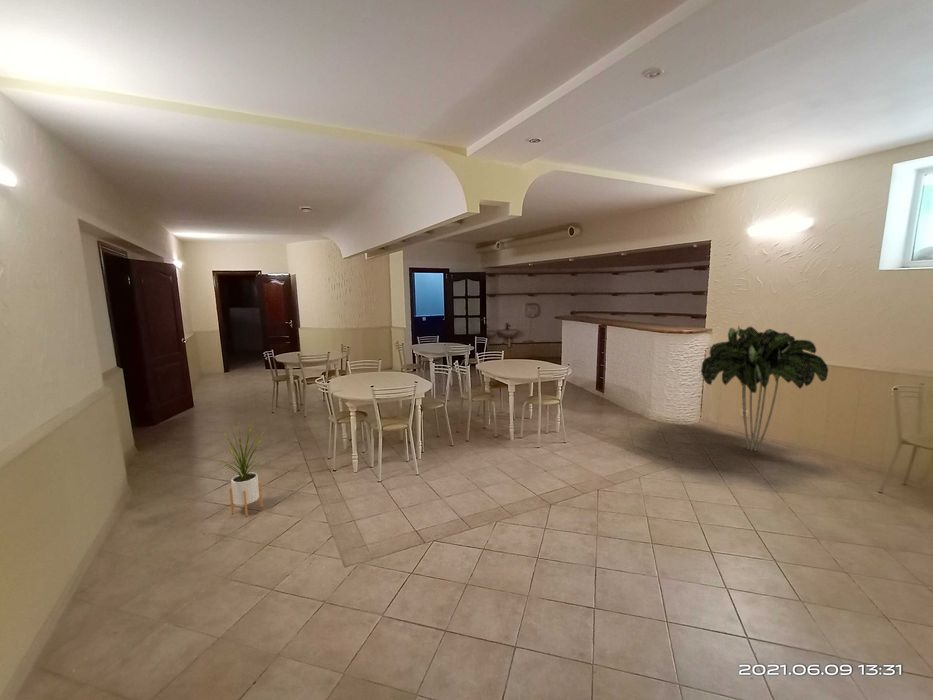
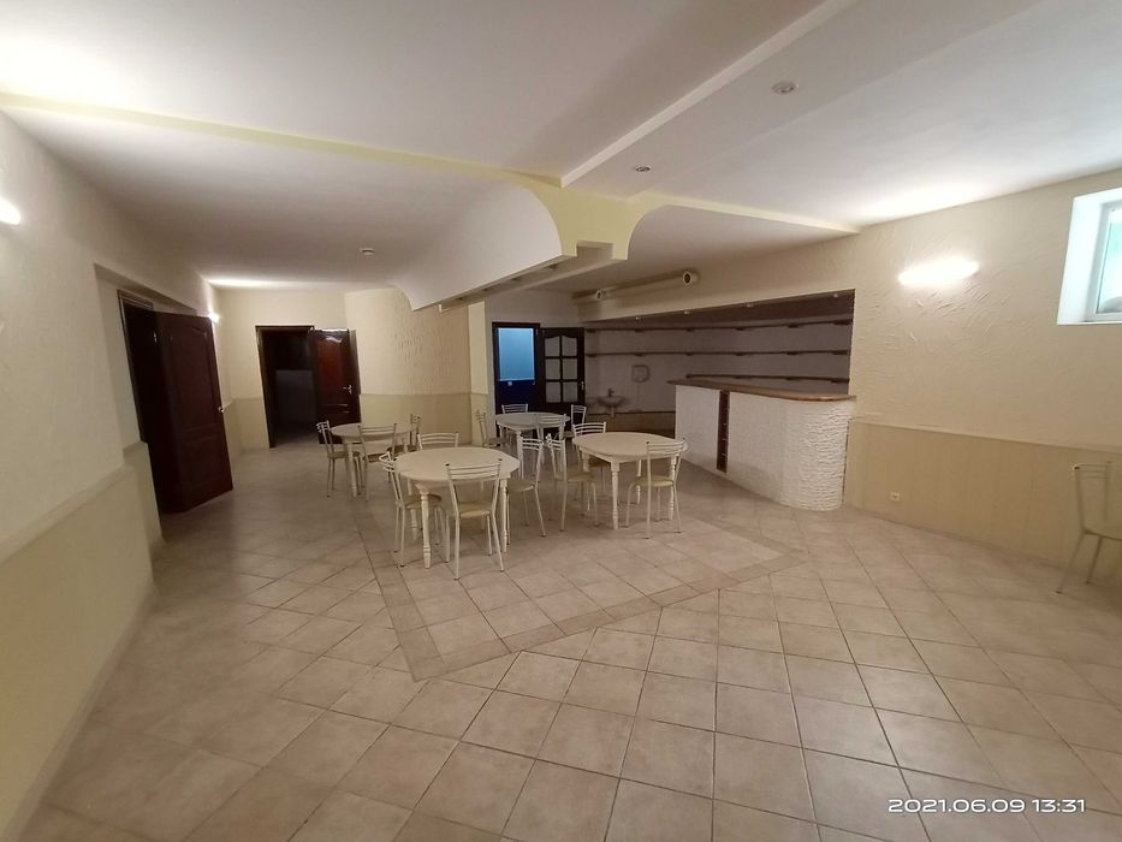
- indoor plant [700,325,829,452]
- house plant [210,418,269,518]
